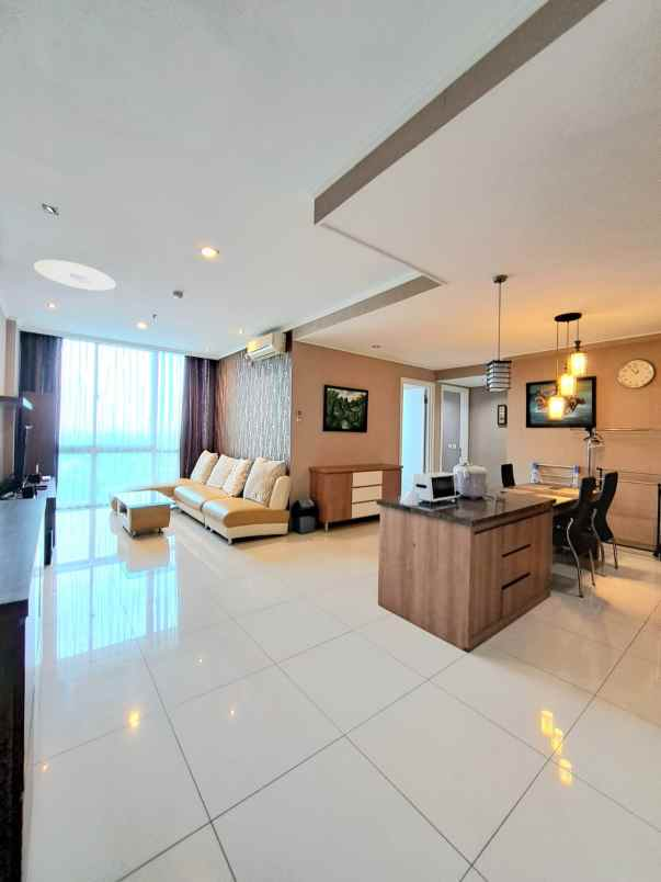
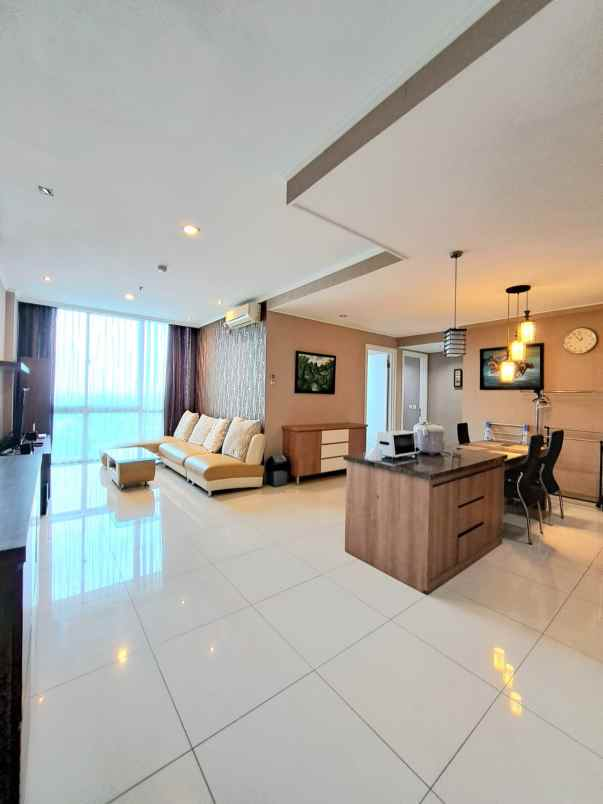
- ceiling light [33,259,117,292]
